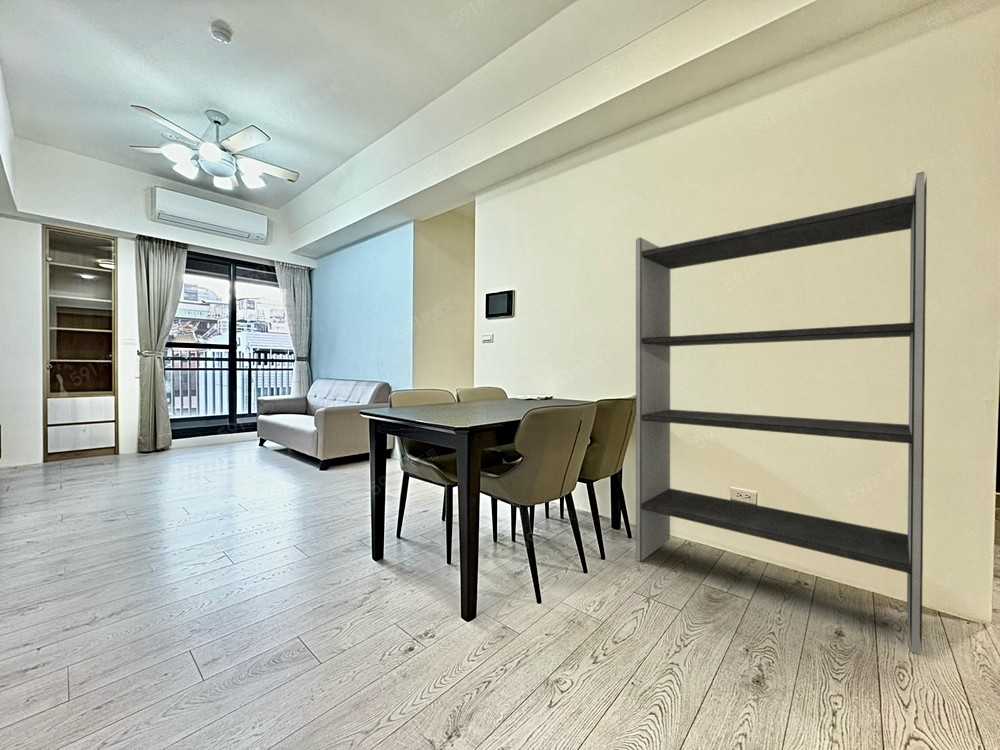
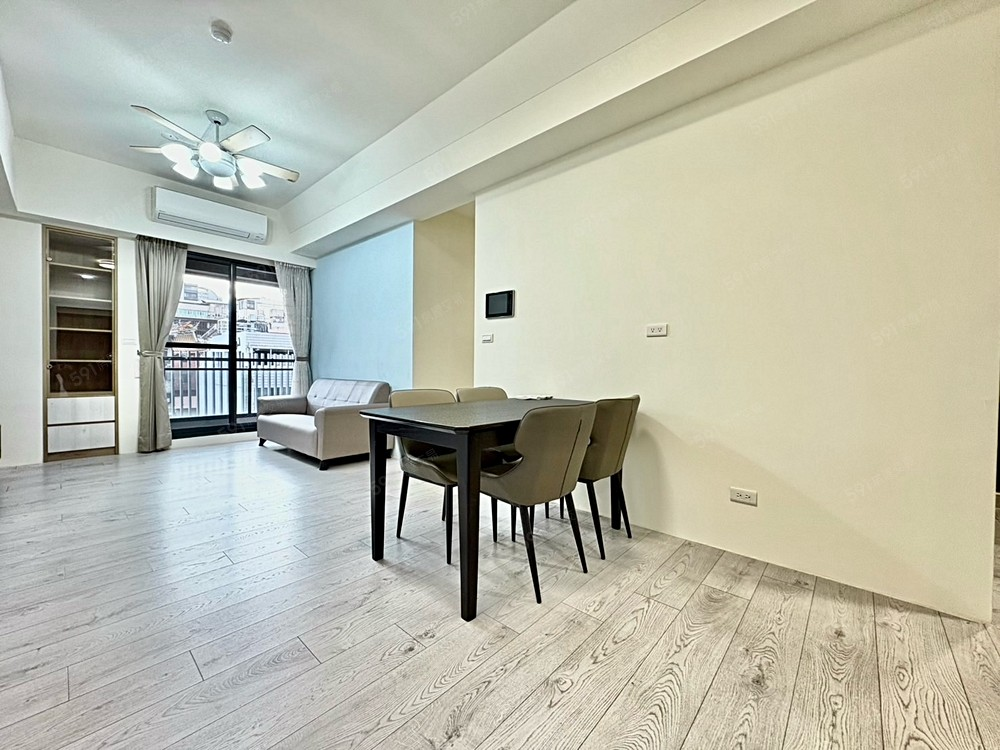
- shelving unit [635,170,928,656]
